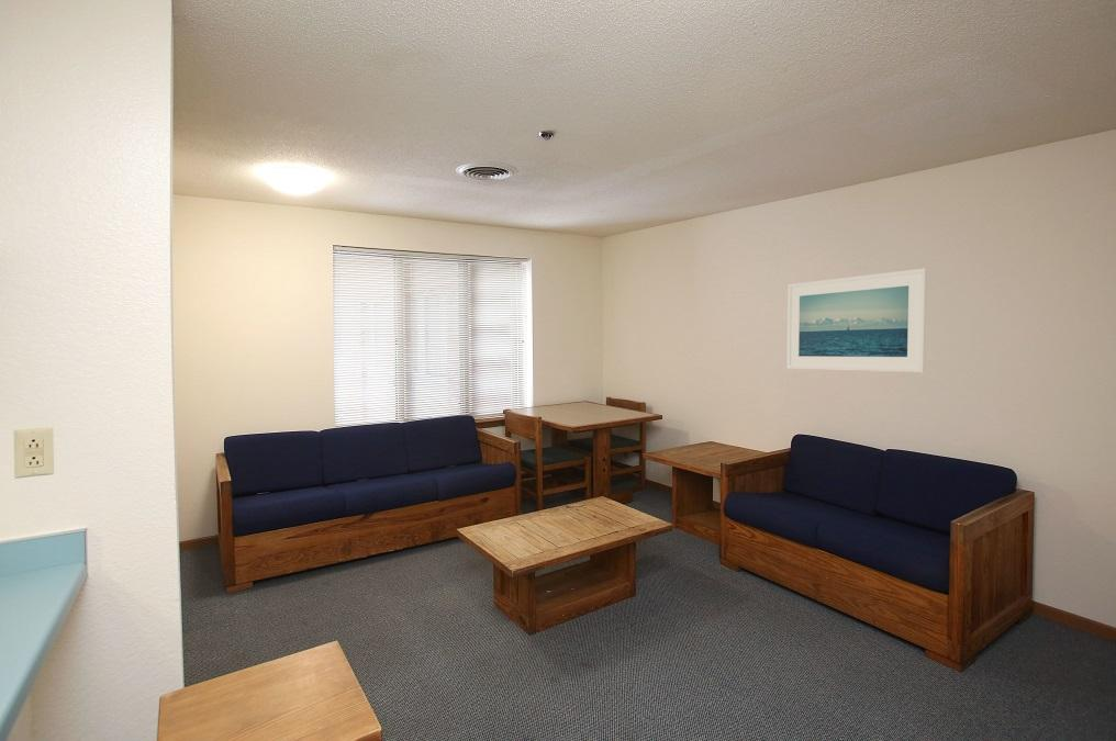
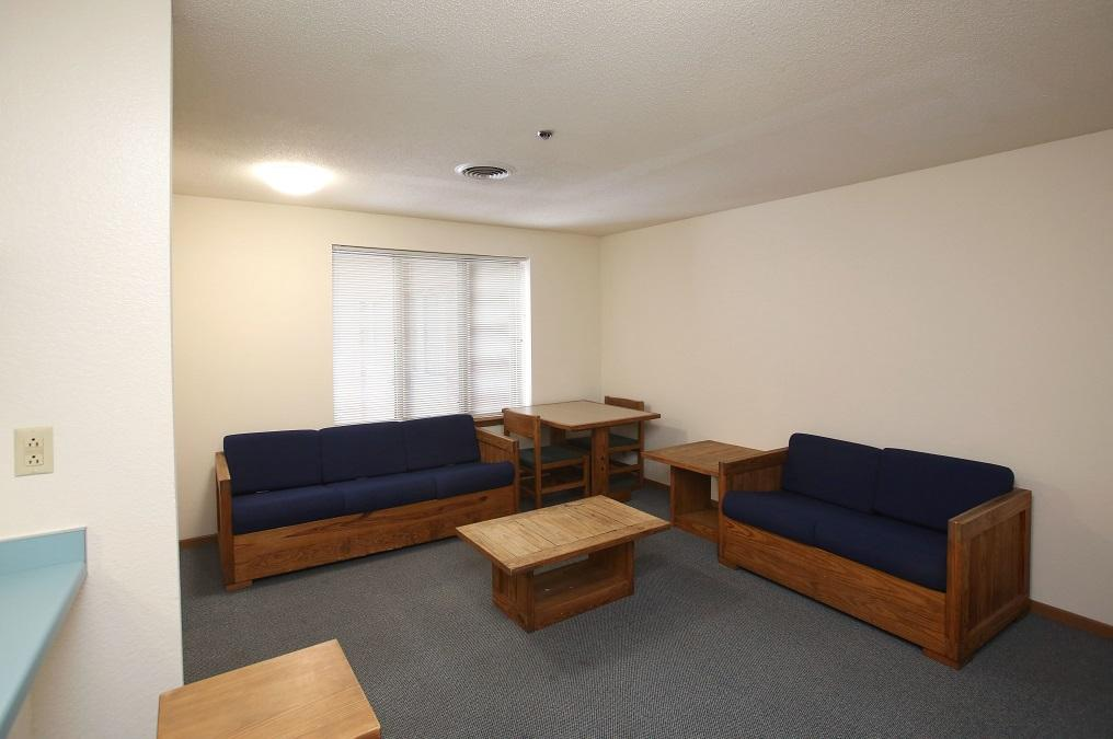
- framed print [785,267,928,373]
